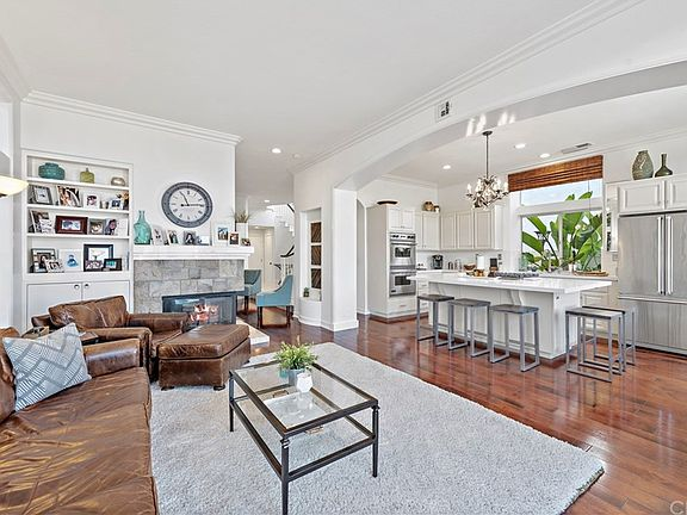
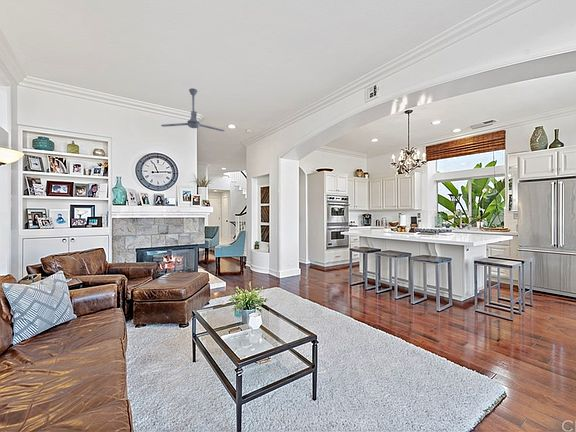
+ ceiling fan [160,87,225,132]
